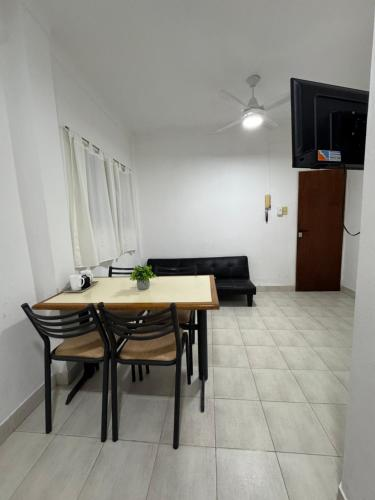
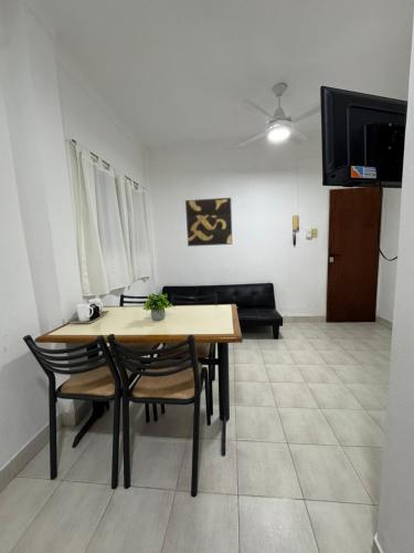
+ wall art [184,197,233,248]
